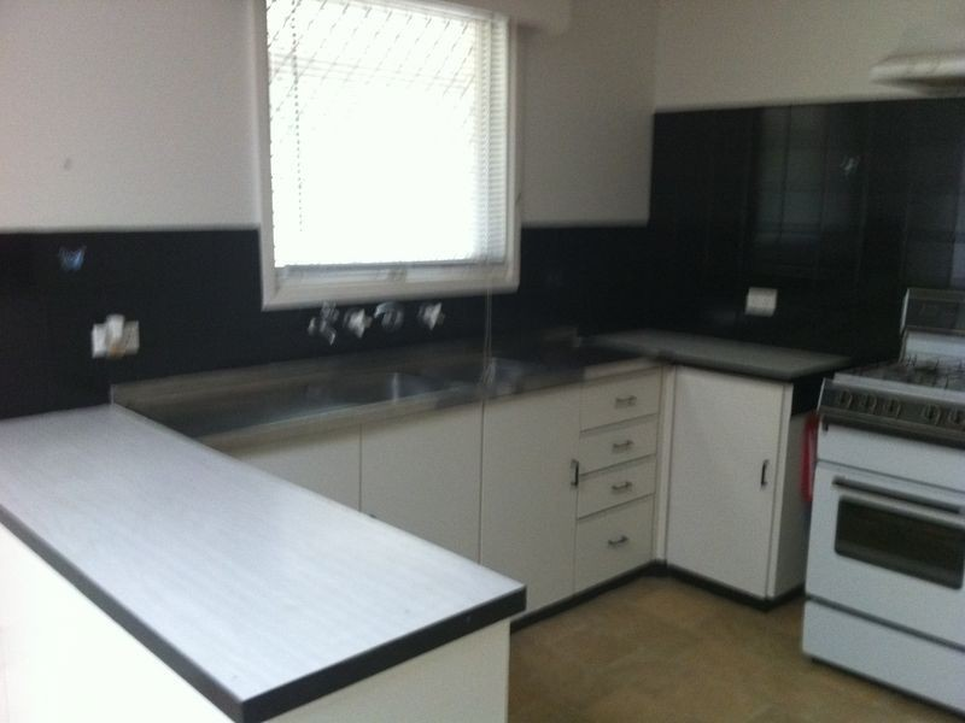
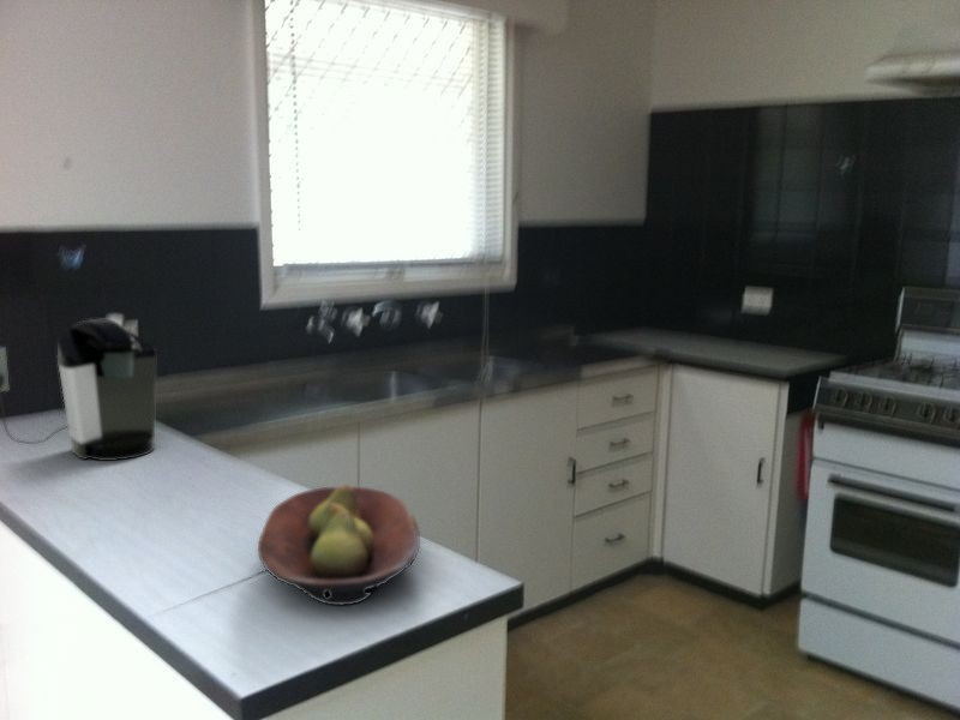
+ coffee maker [0,318,157,462]
+ fruit bowl [257,484,421,606]
